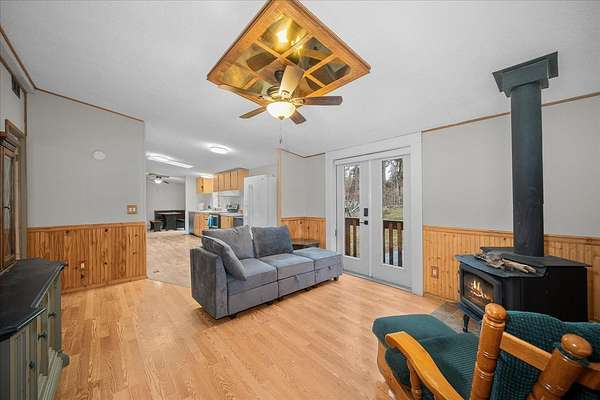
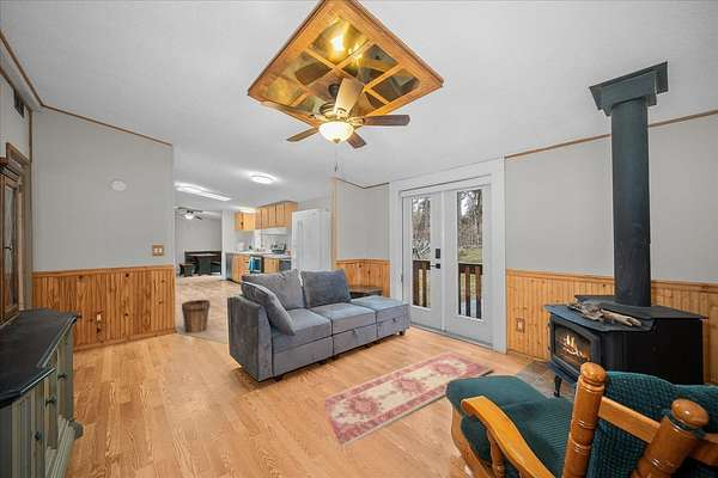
+ rug [305,350,494,452]
+ bucket [181,299,211,335]
